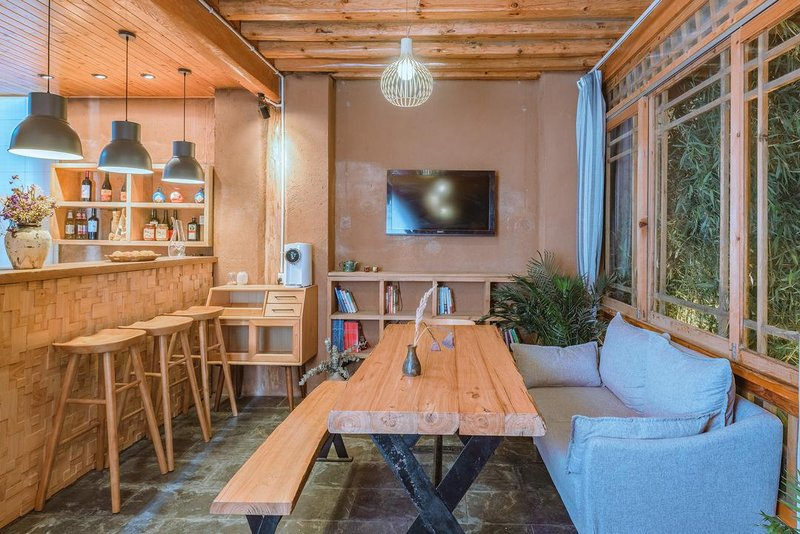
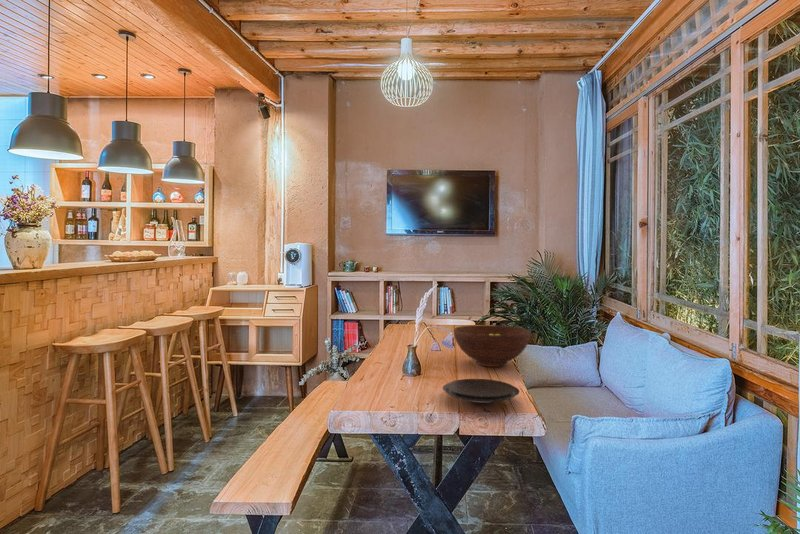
+ fruit bowl [453,324,531,368]
+ plate [442,378,521,404]
